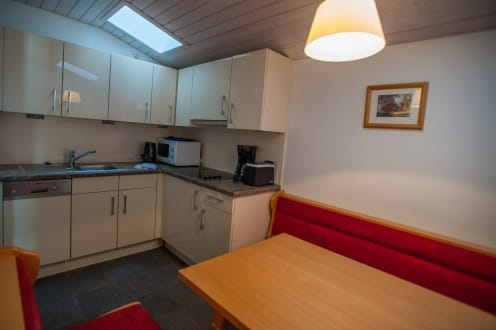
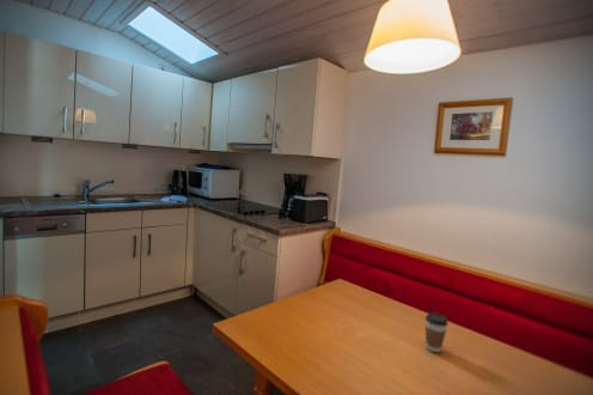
+ coffee cup [424,311,450,353]
